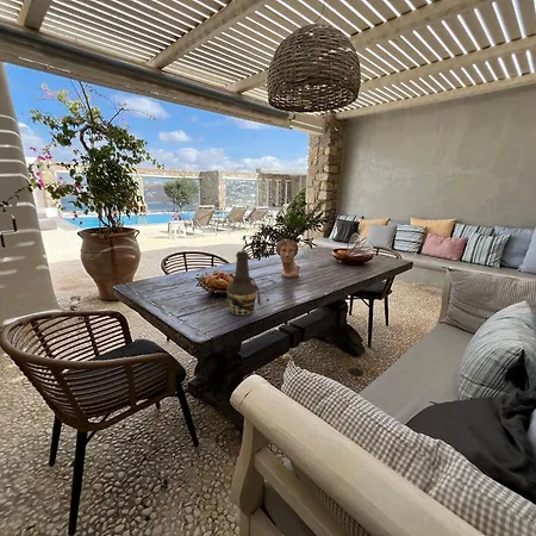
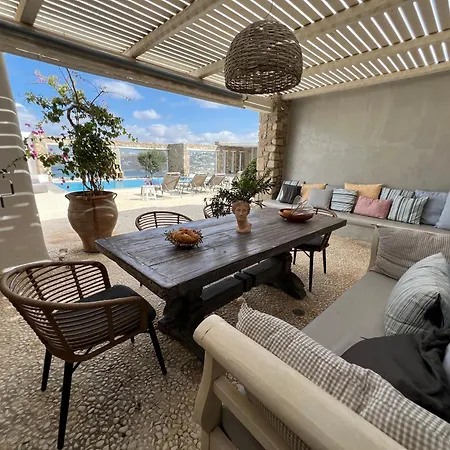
- bottle [225,250,262,317]
